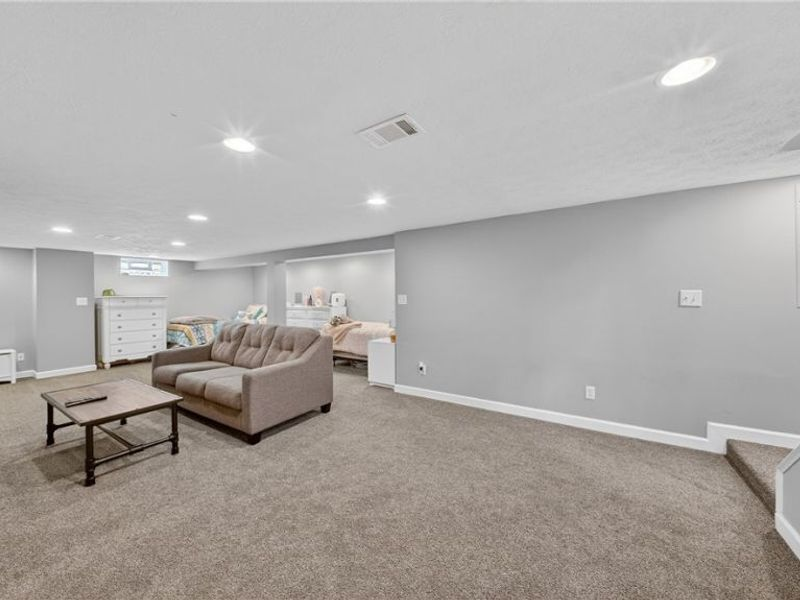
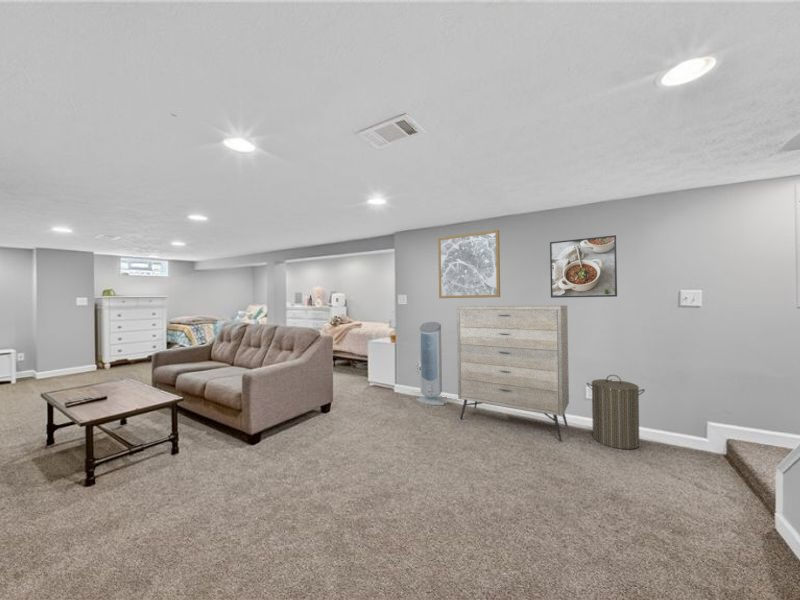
+ air purifier [415,321,449,406]
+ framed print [549,234,618,299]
+ dresser [456,304,570,442]
+ laundry hamper [586,374,646,450]
+ wall art [437,229,501,299]
